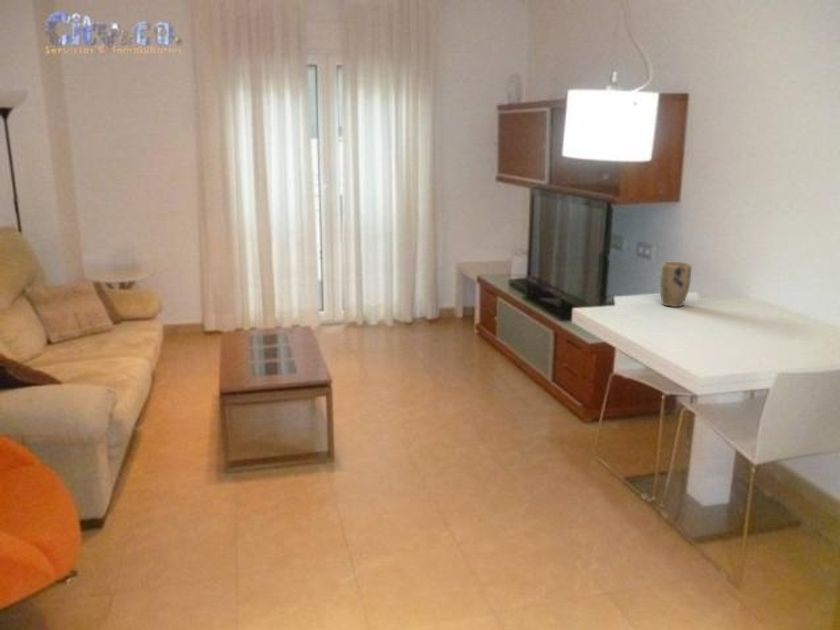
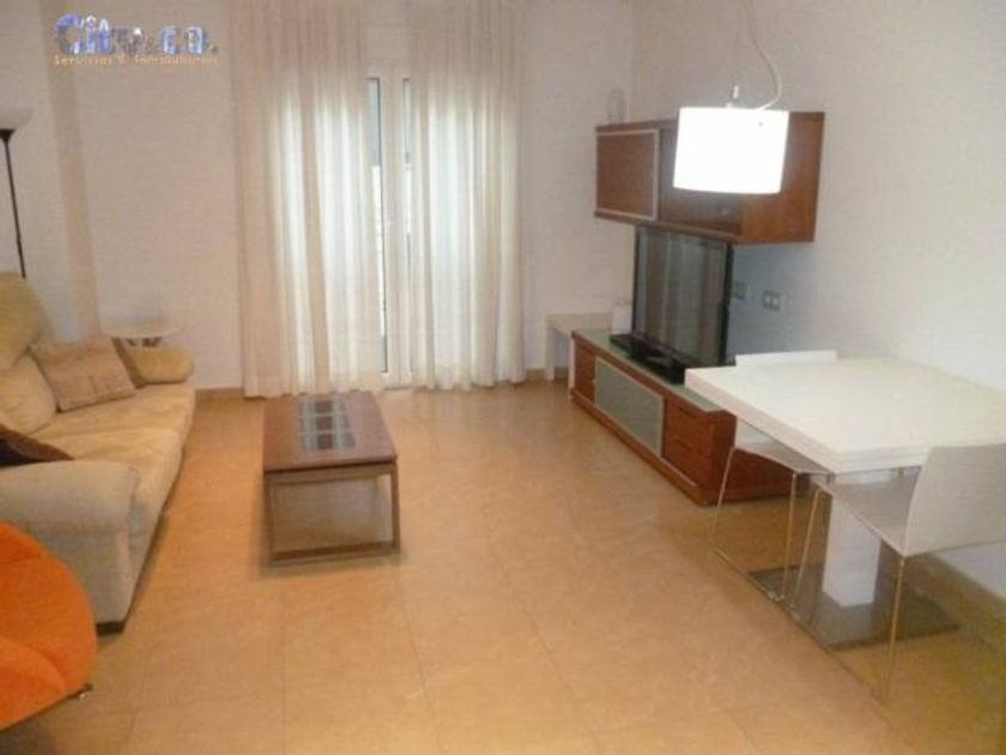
- plant pot [659,261,692,308]
